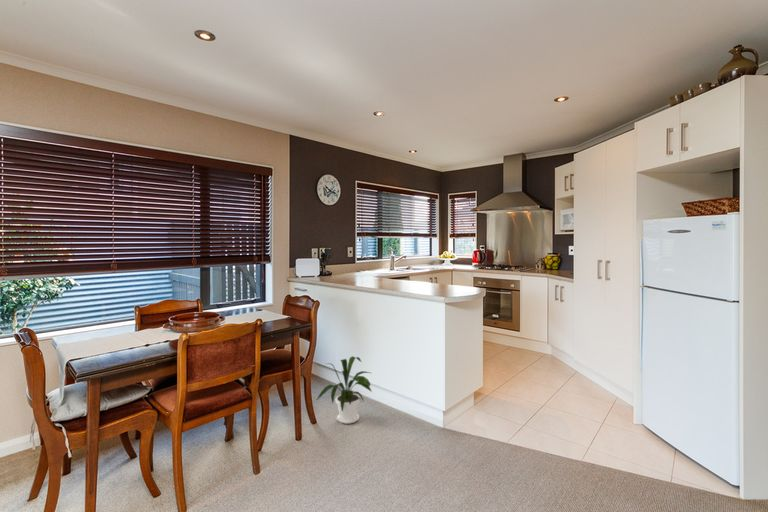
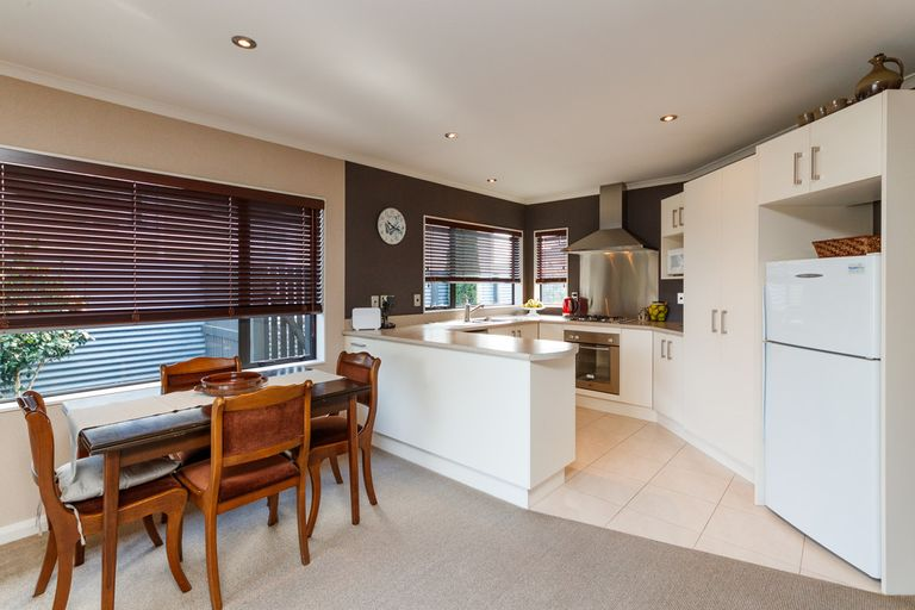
- house plant [315,355,373,425]
